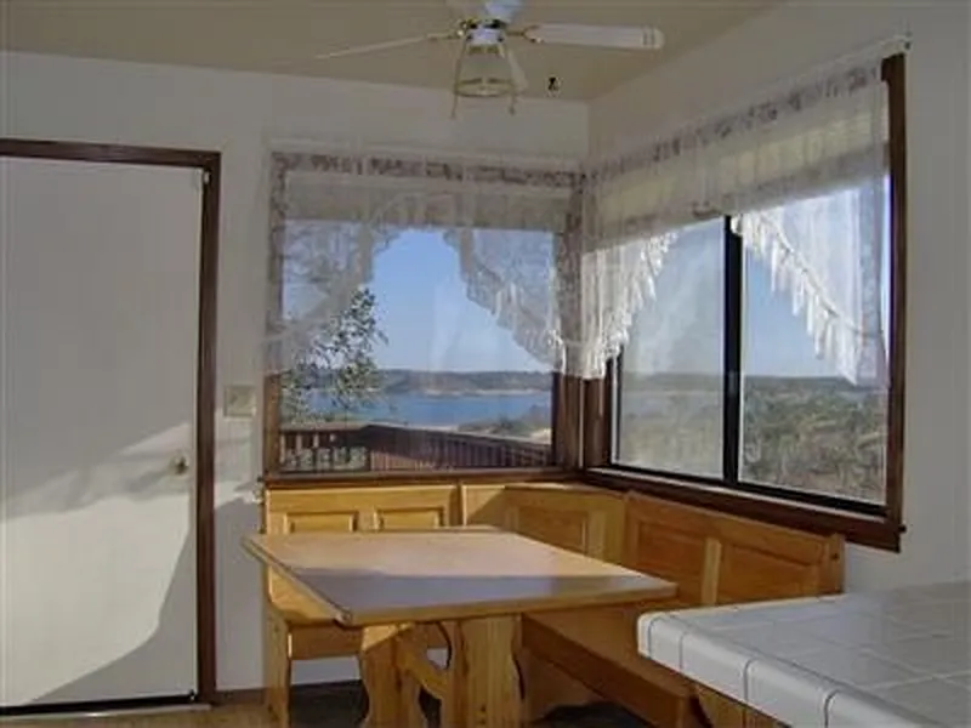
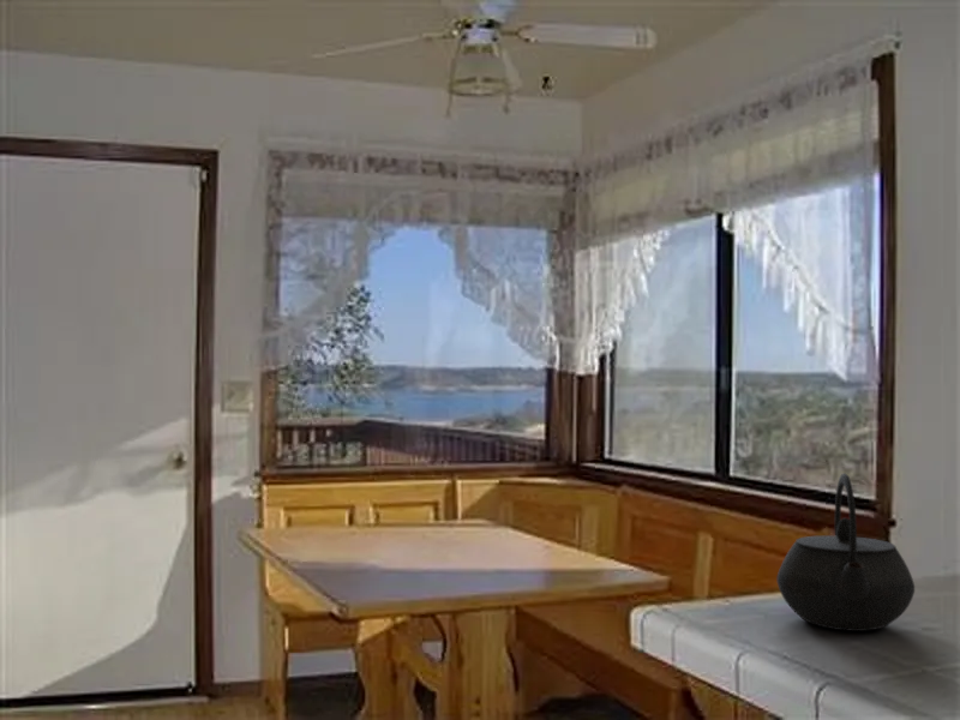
+ kettle [775,472,916,632]
